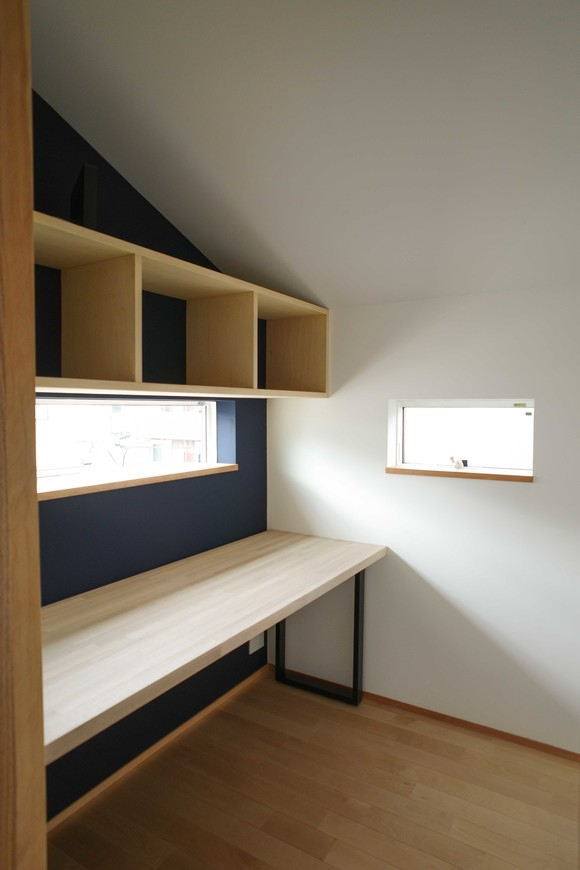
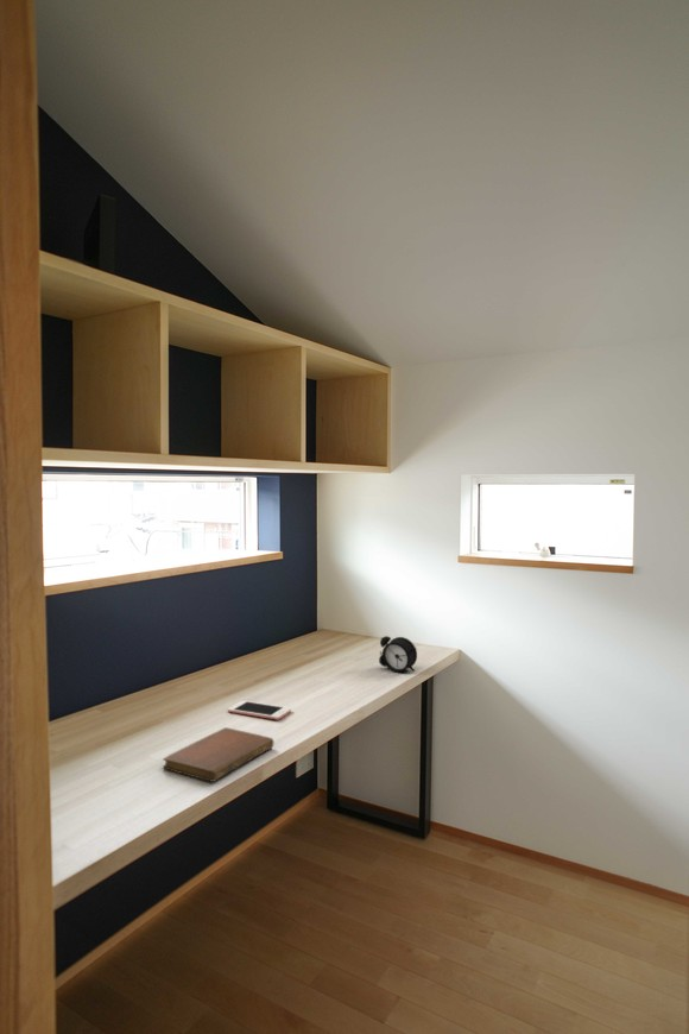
+ alarm clock [378,635,418,674]
+ cell phone [227,700,292,721]
+ notebook [162,726,274,783]
